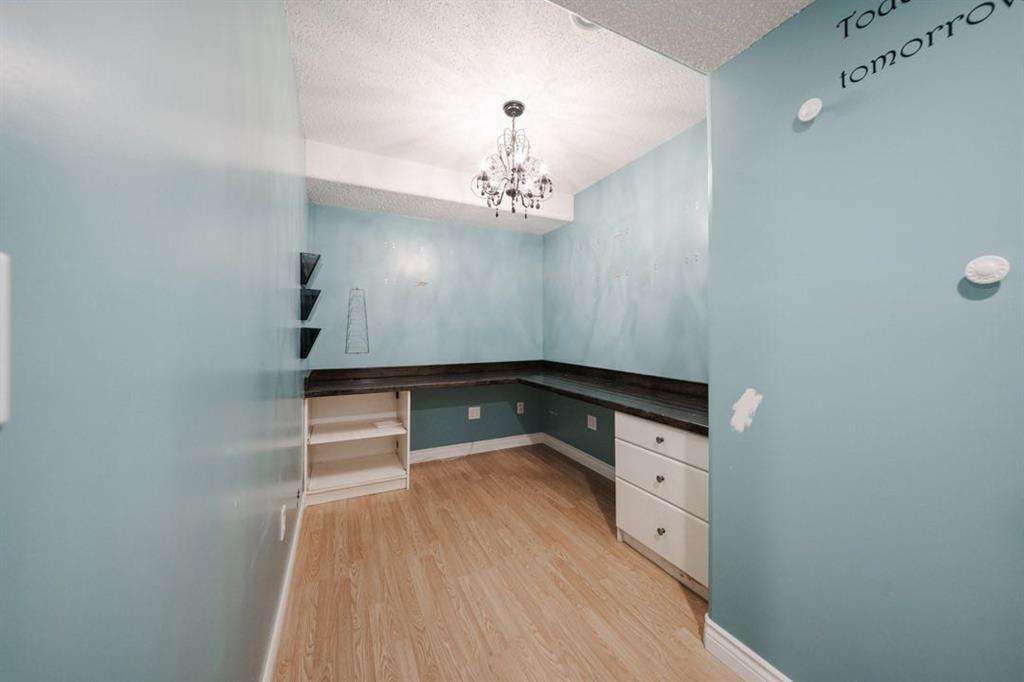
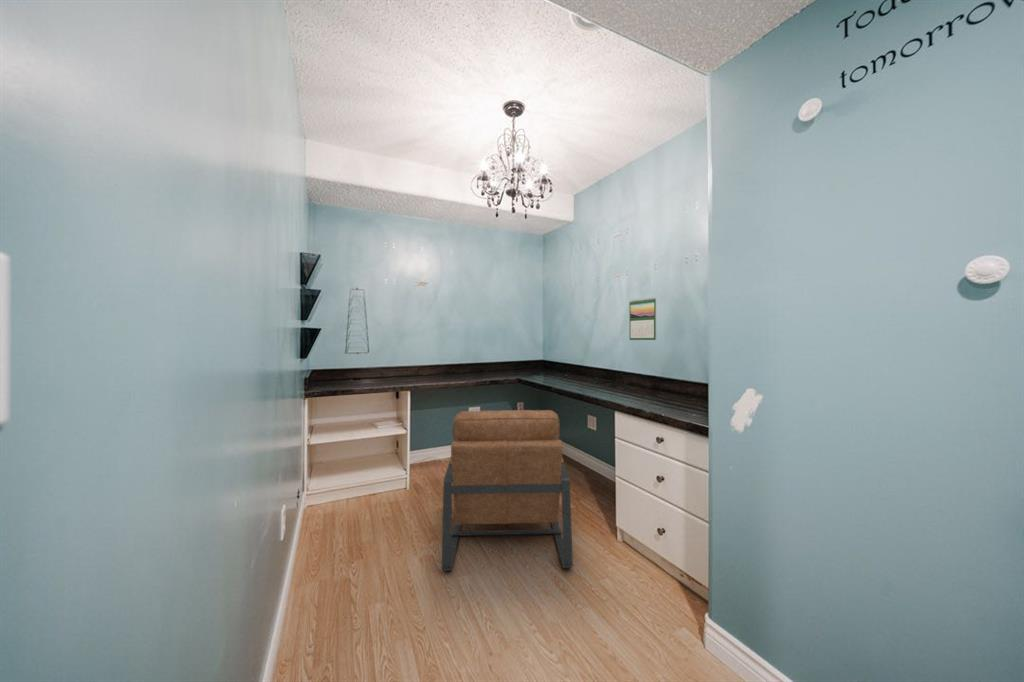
+ calendar [628,297,657,341]
+ chair [441,409,574,572]
